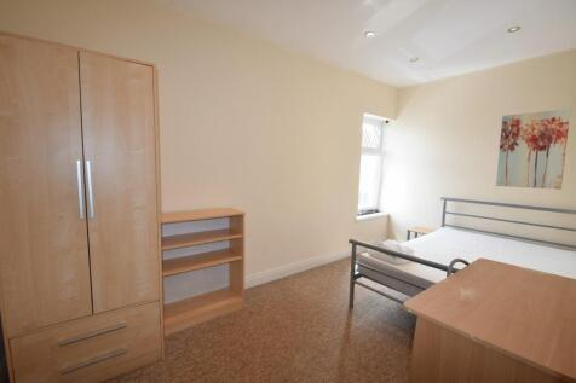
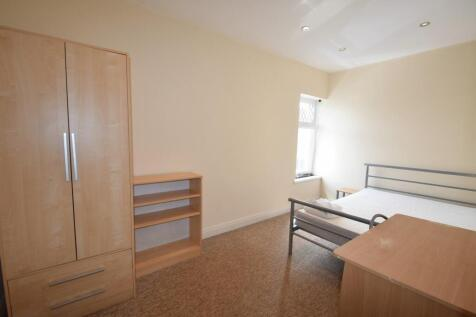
- wall art [495,108,571,191]
